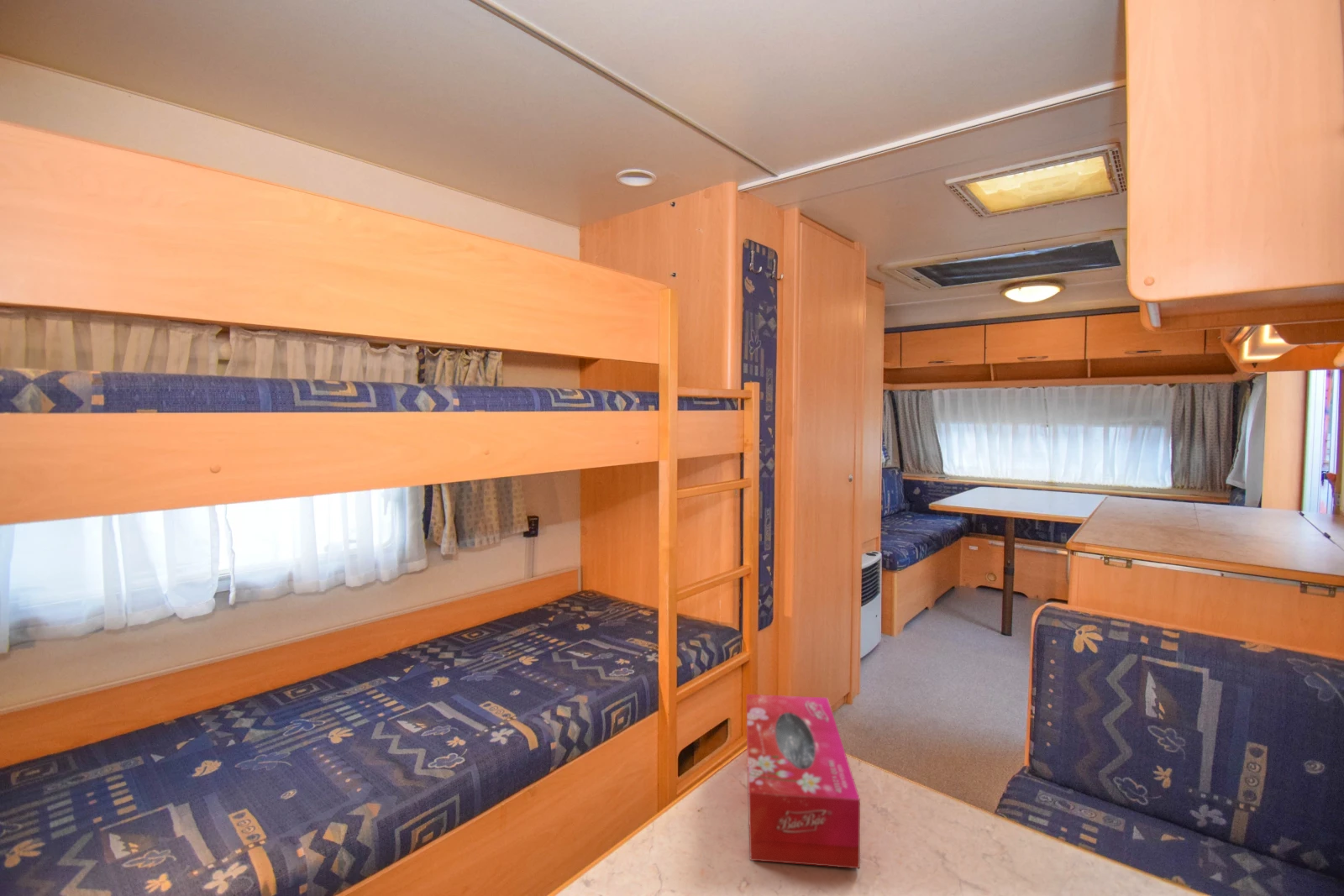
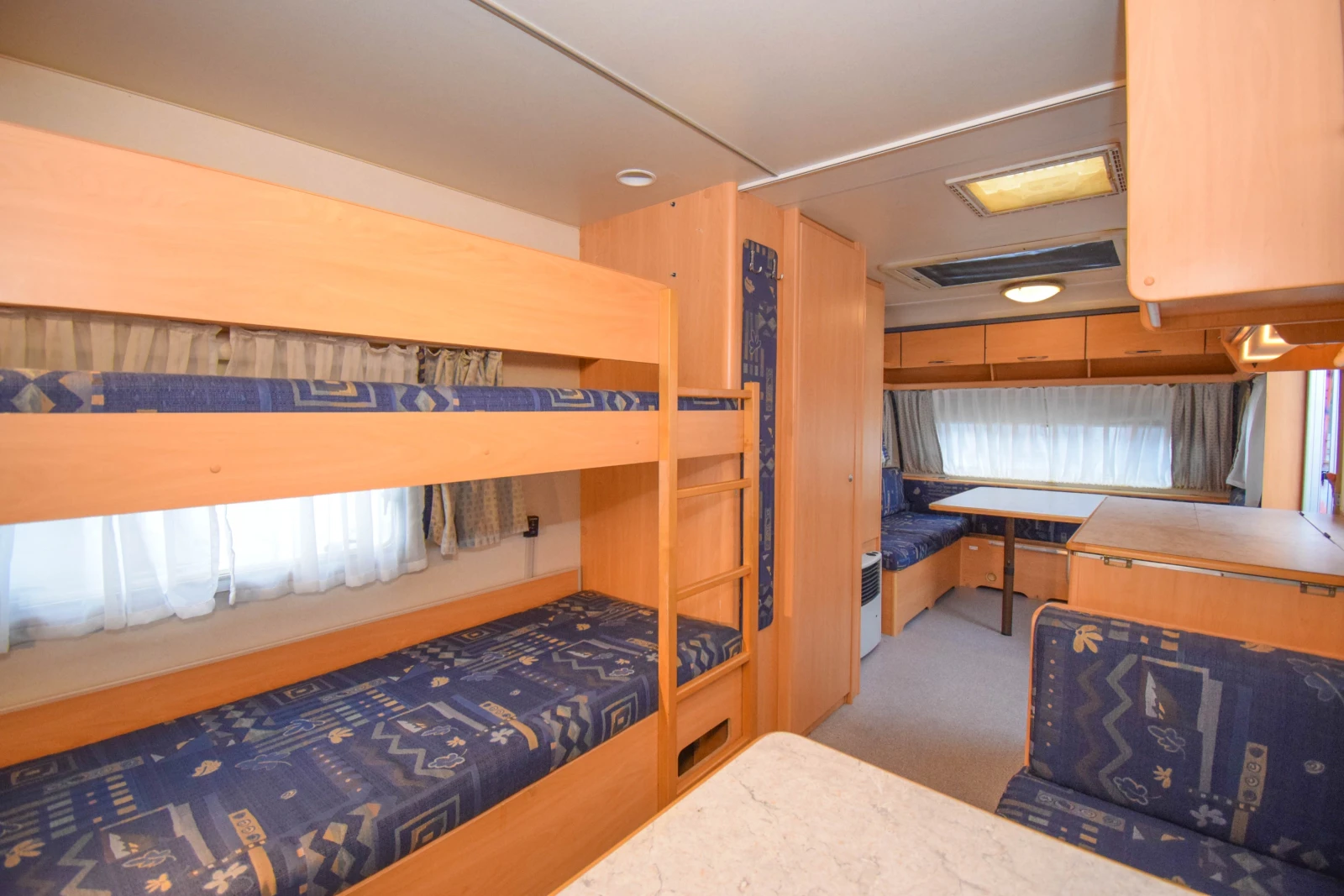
- tissue box [746,694,861,869]
